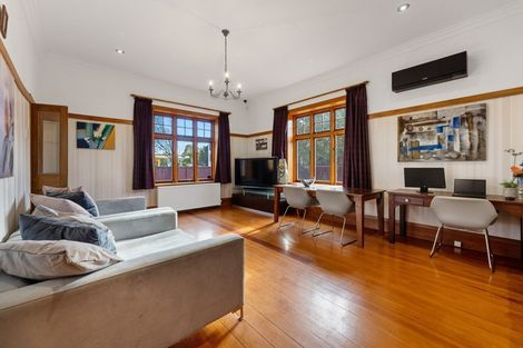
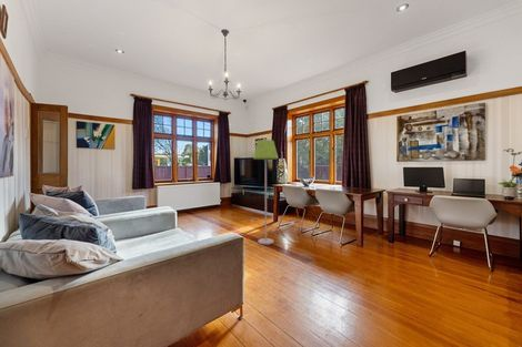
+ floor lamp [252,139,279,246]
